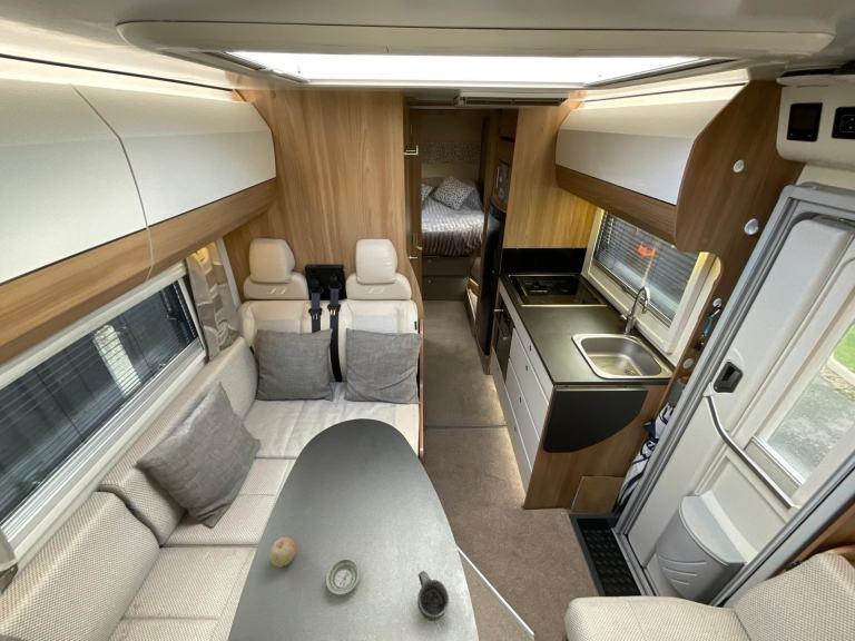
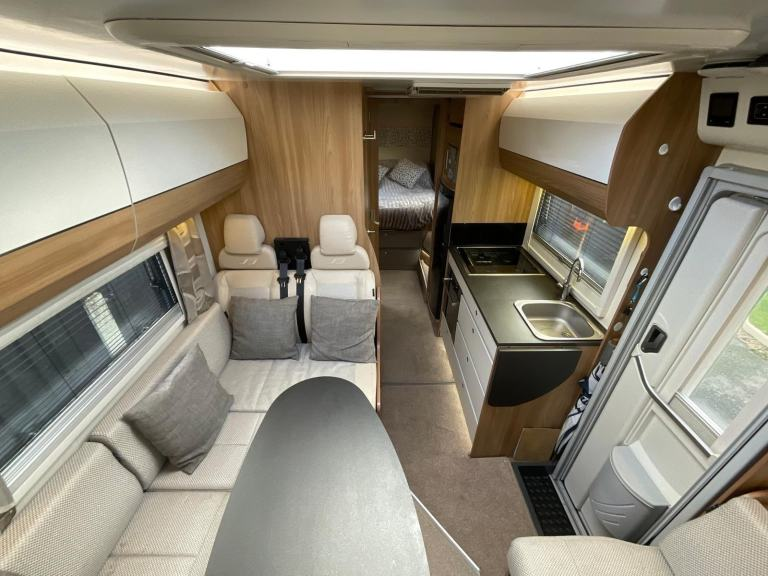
- cup [416,570,450,622]
- fruit [268,535,297,568]
- saucer [325,558,361,596]
